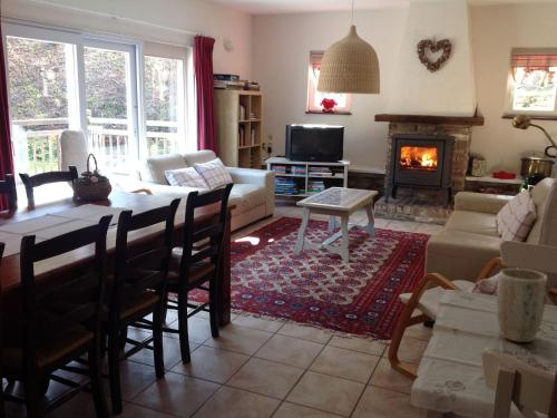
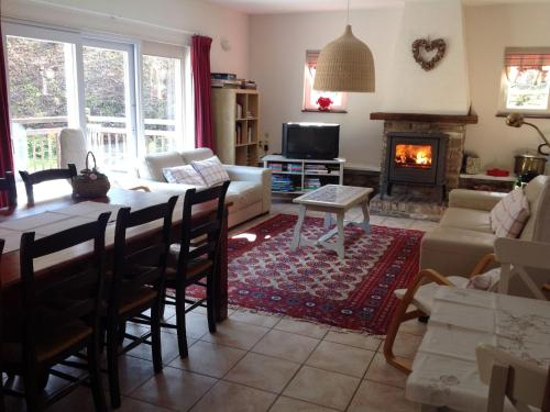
- plant pot [496,268,549,343]
